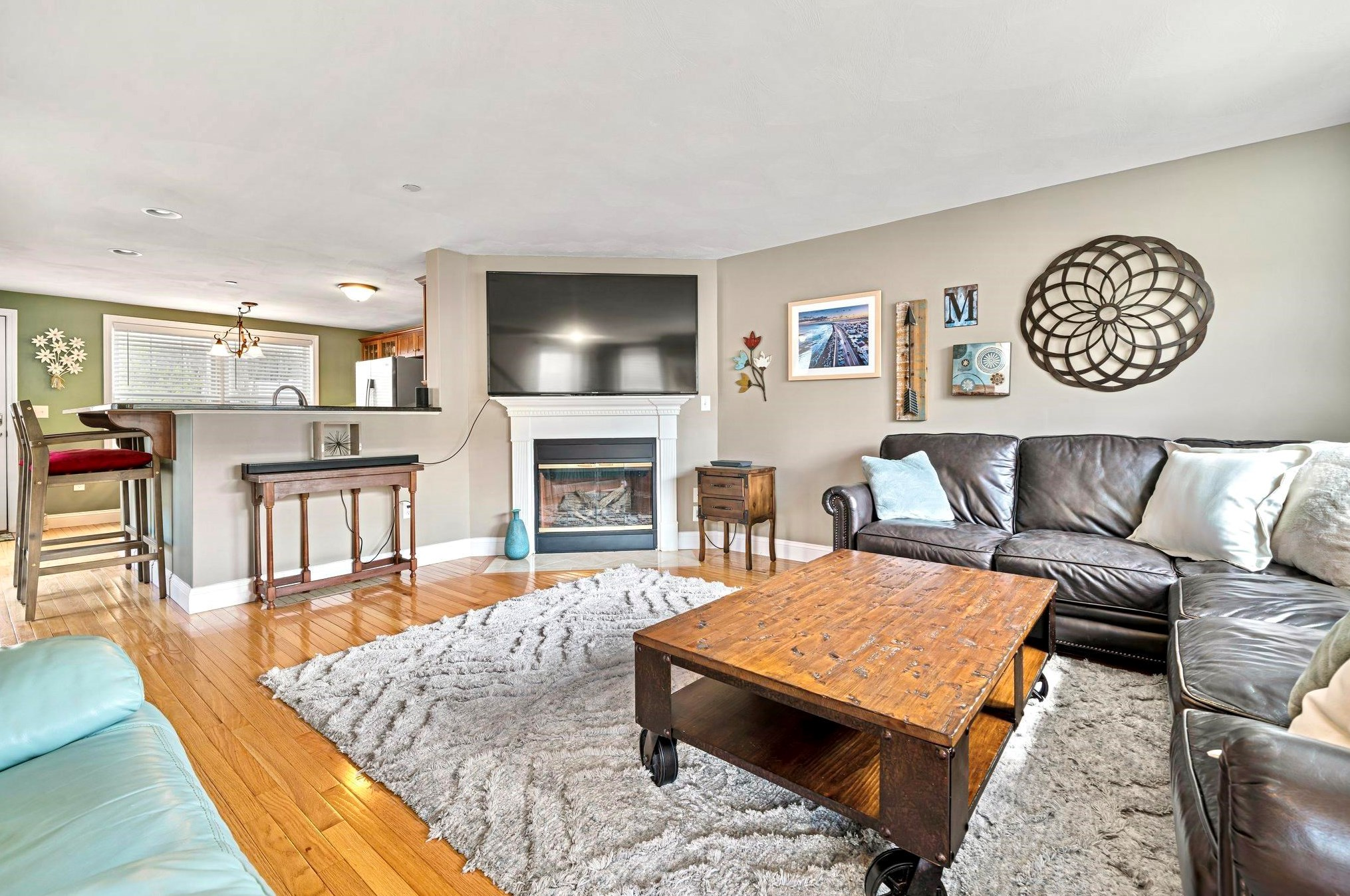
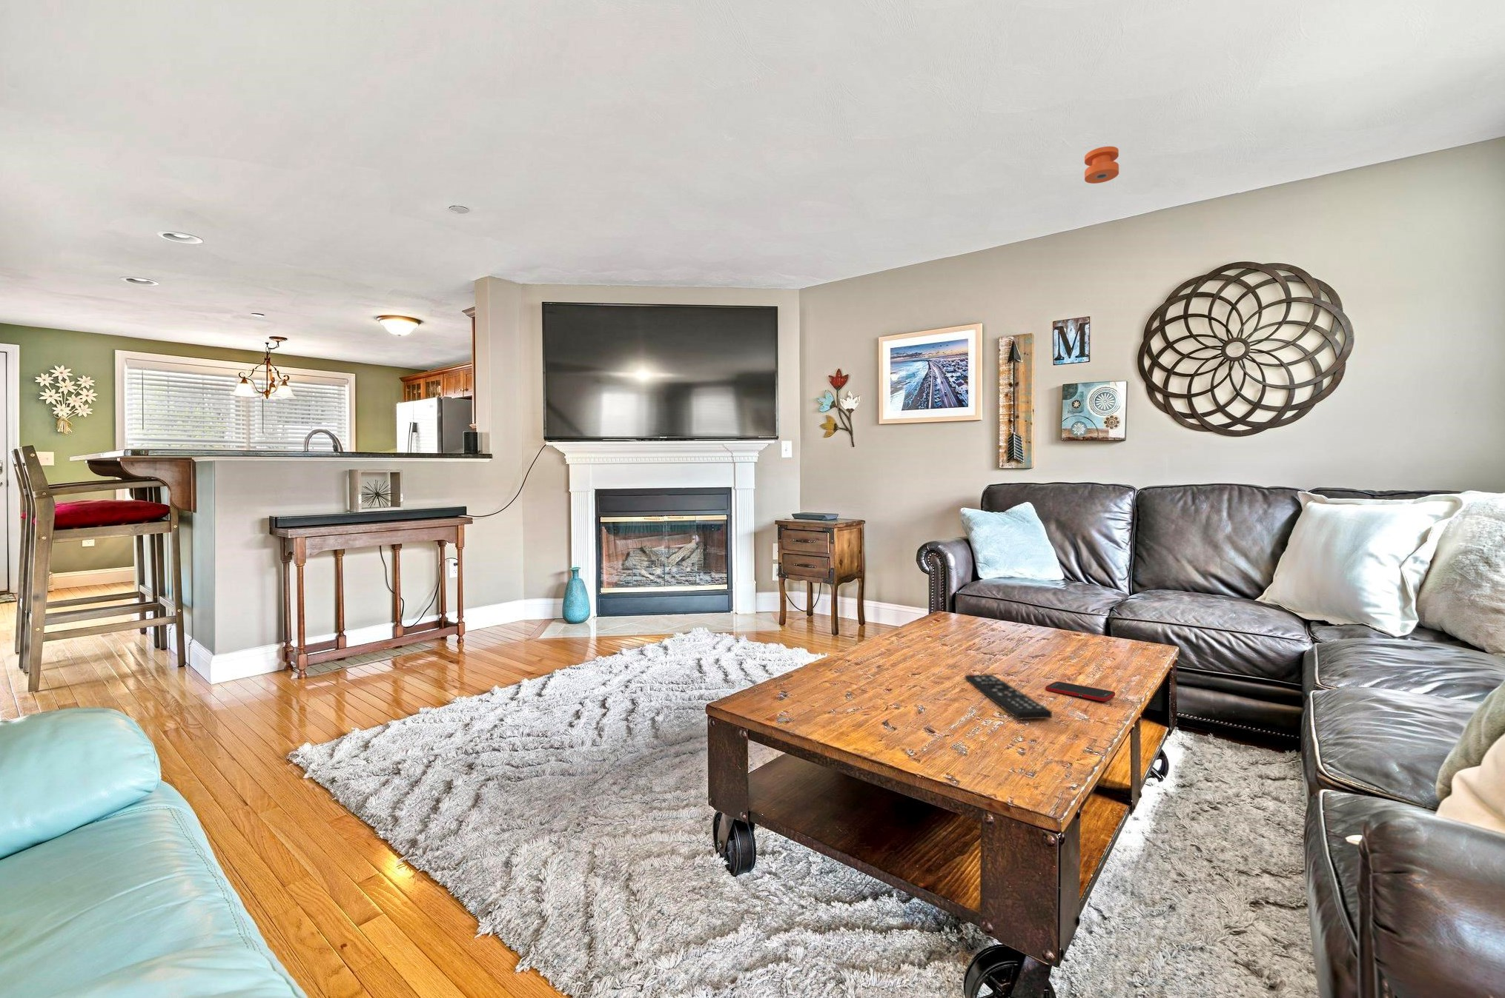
+ cell phone [1045,681,1116,702]
+ remote control [964,674,1052,721]
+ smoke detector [1084,146,1119,185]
